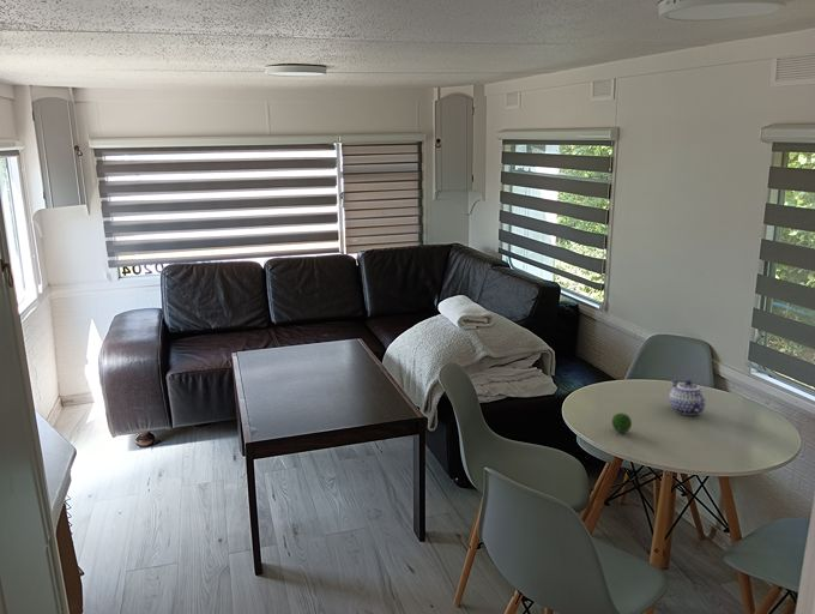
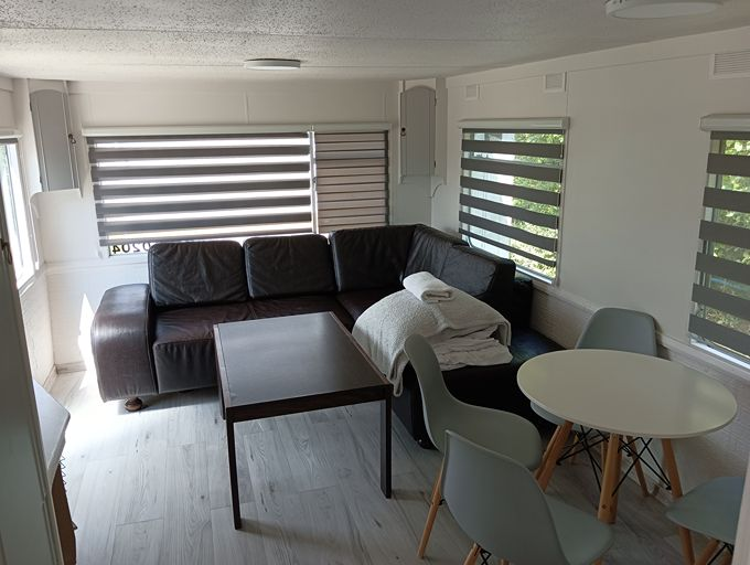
- fruit [611,411,633,434]
- teapot [669,379,707,416]
